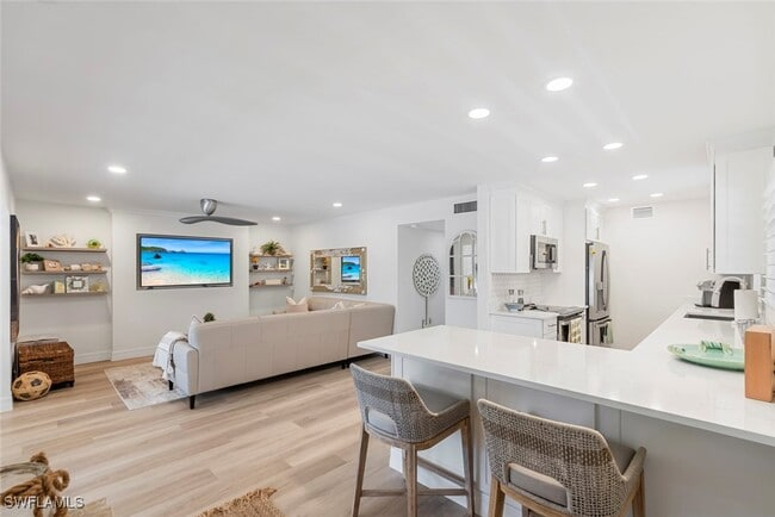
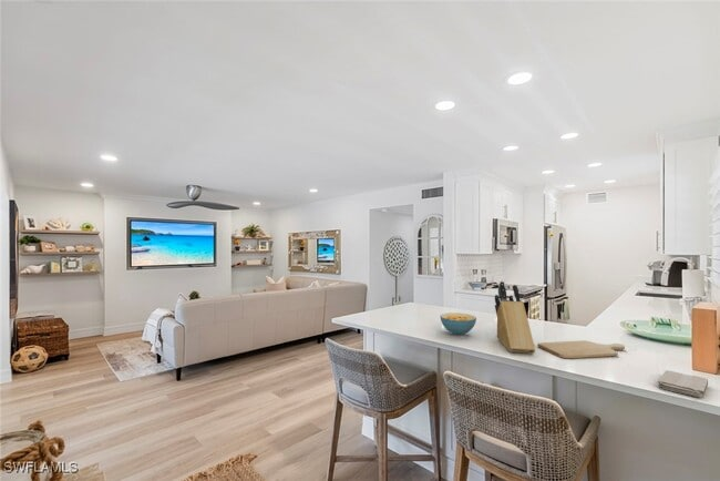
+ washcloth [657,369,709,399]
+ chopping board [536,339,626,359]
+ knife block [494,280,536,355]
+ cereal bowl [440,311,477,336]
